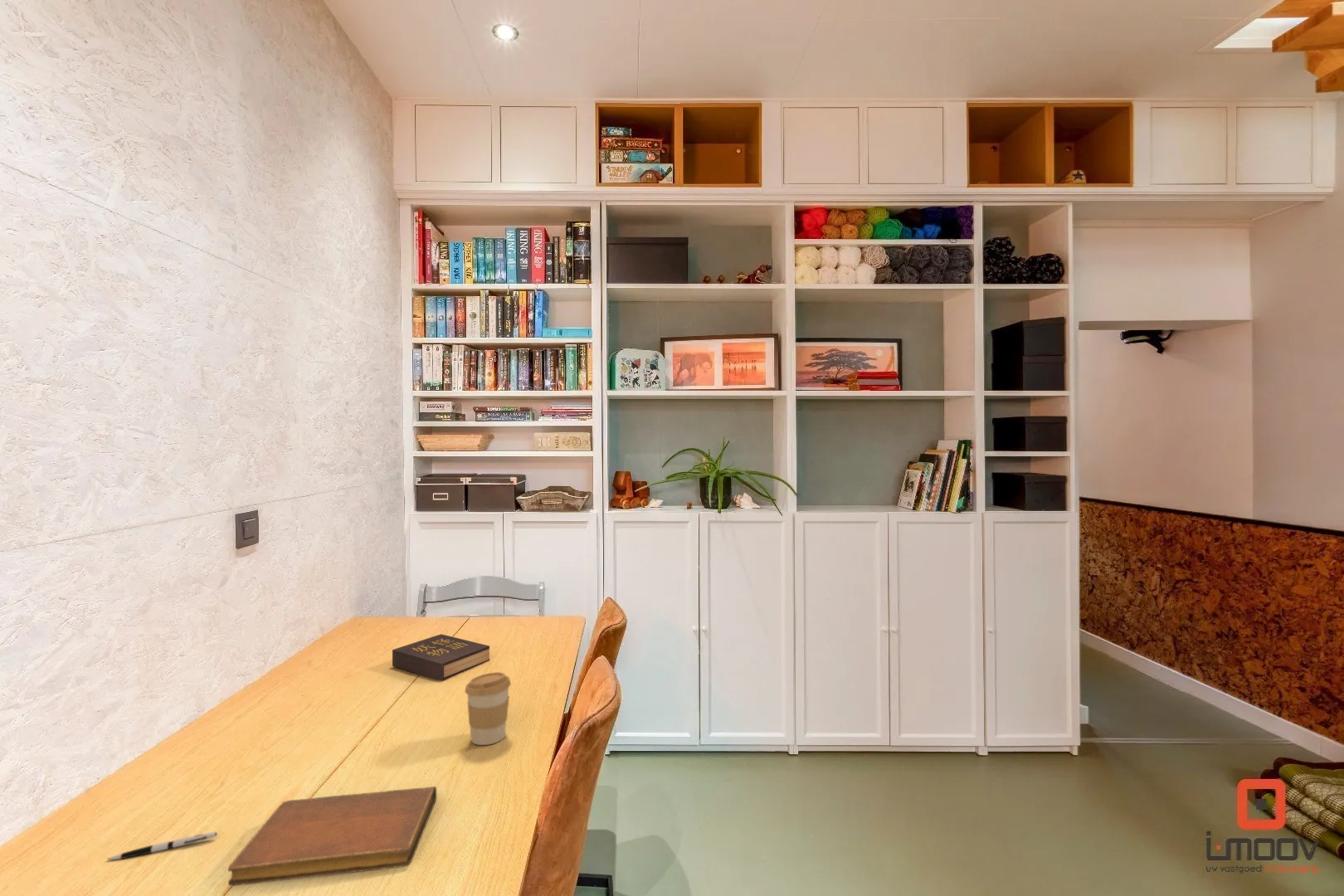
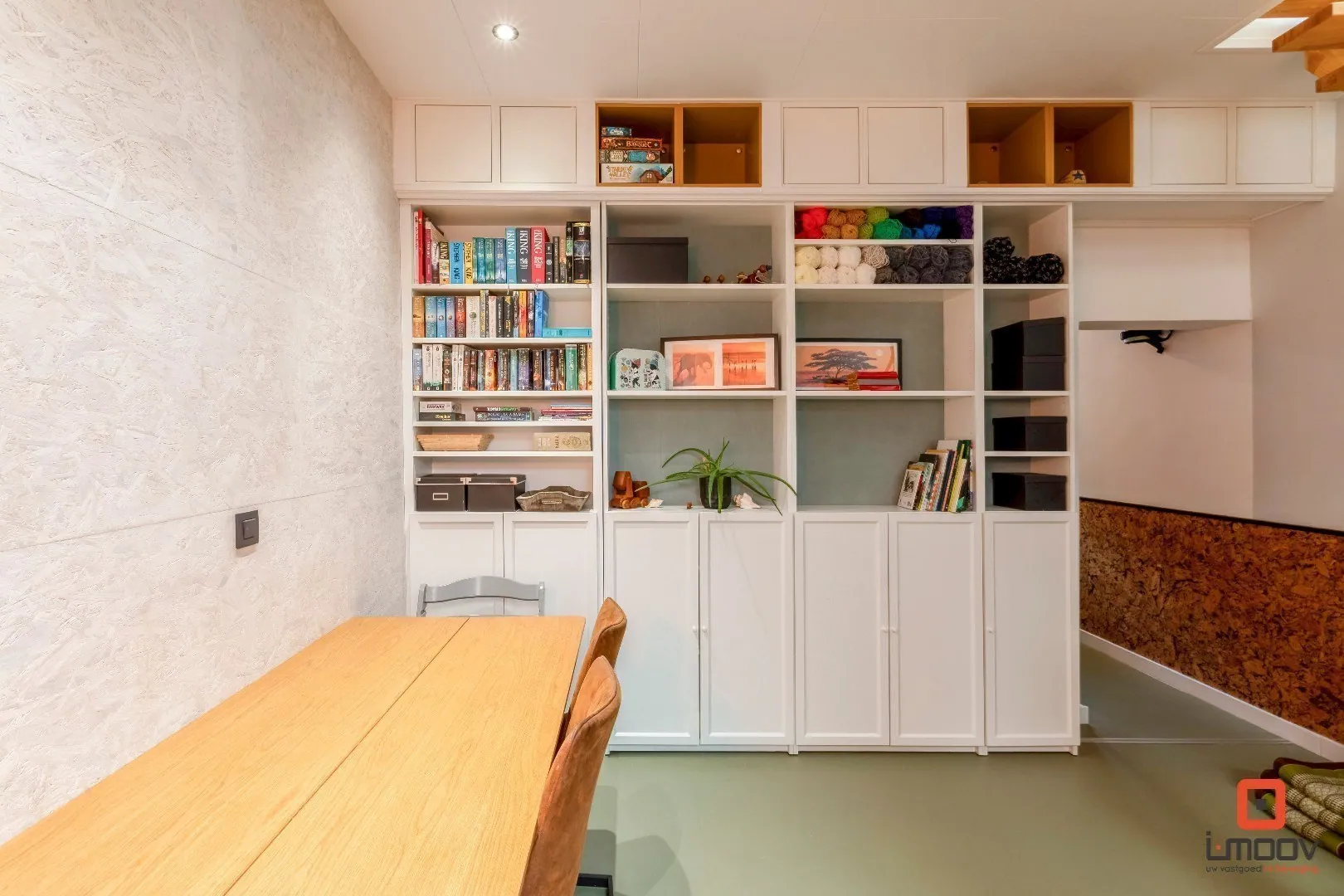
- coffee cup [464,671,512,746]
- hardback book [392,633,490,682]
- notebook [227,786,437,887]
- pen [106,831,218,861]
